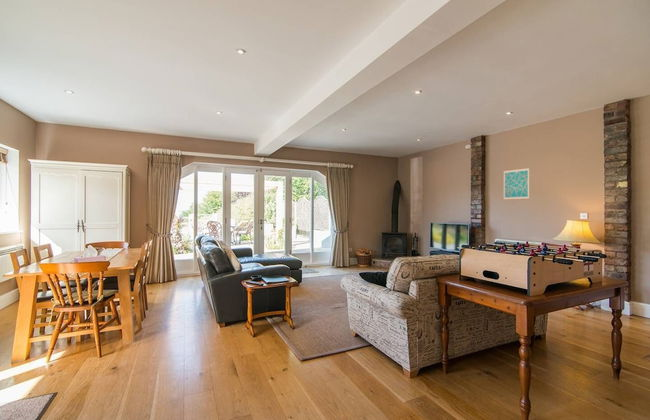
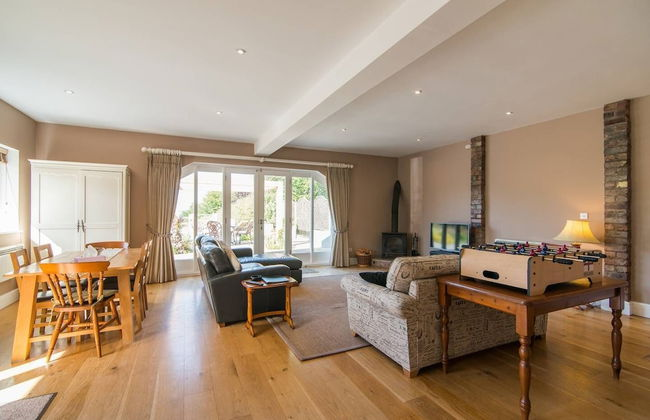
- wall art [503,167,530,201]
